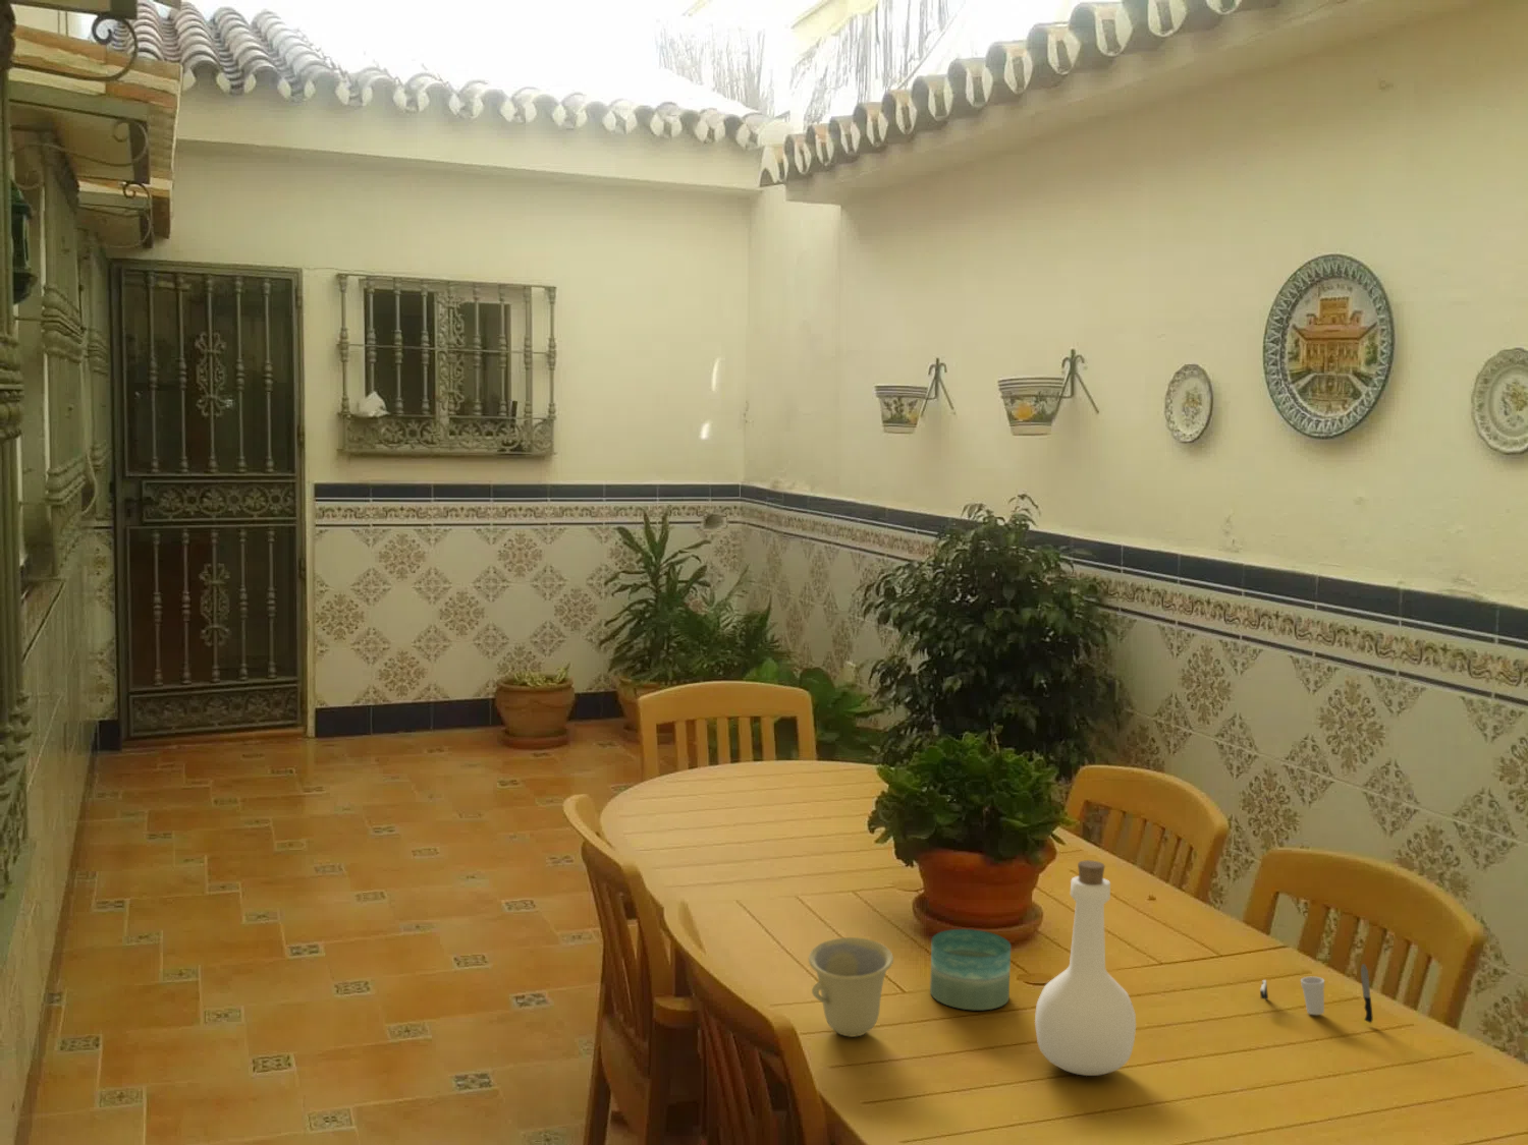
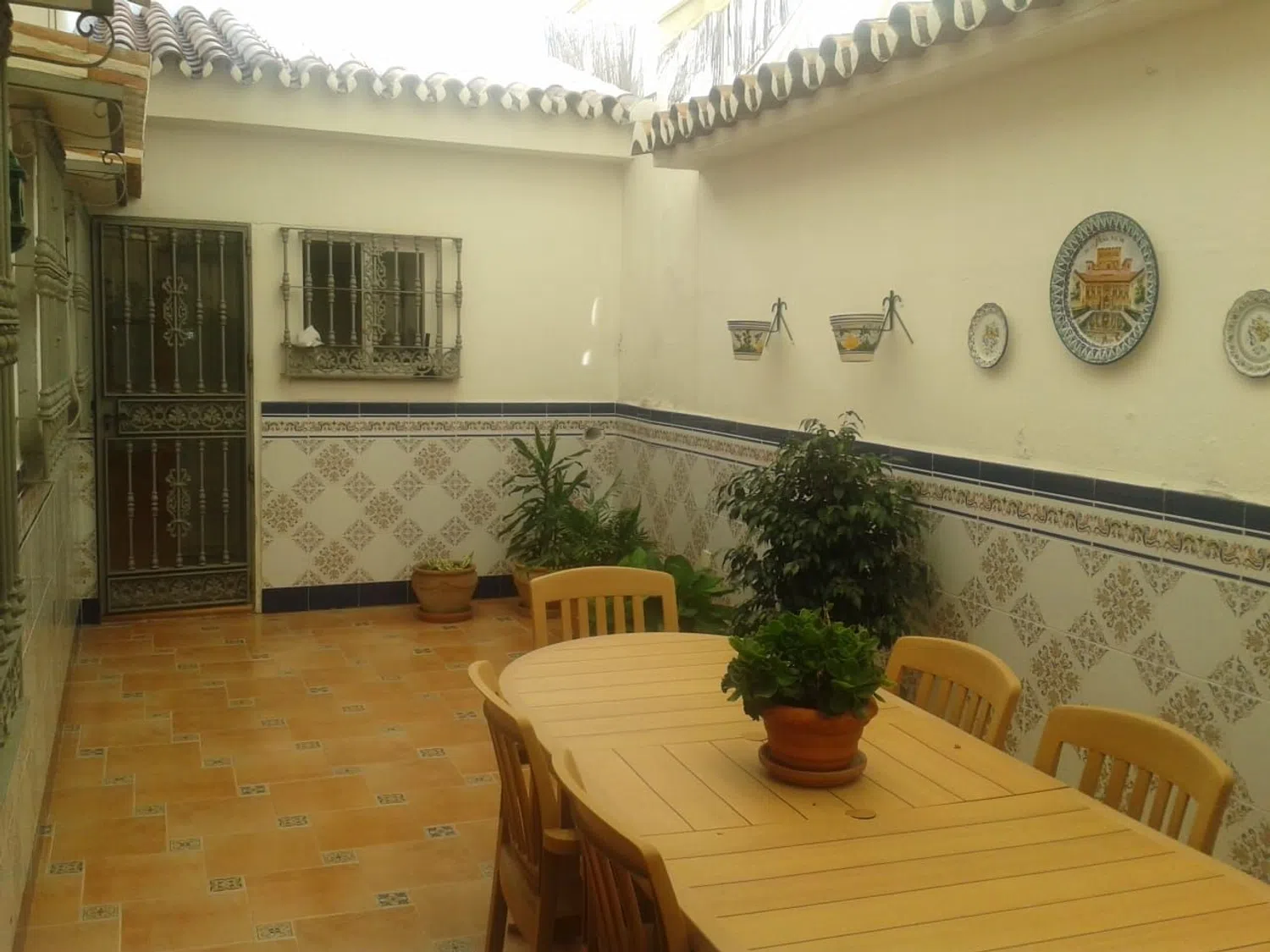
- cup [1258,963,1374,1024]
- cup [807,937,894,1038]
- candle [929,929,1012,1010]
- bottle [1034,859,1137,1076]
